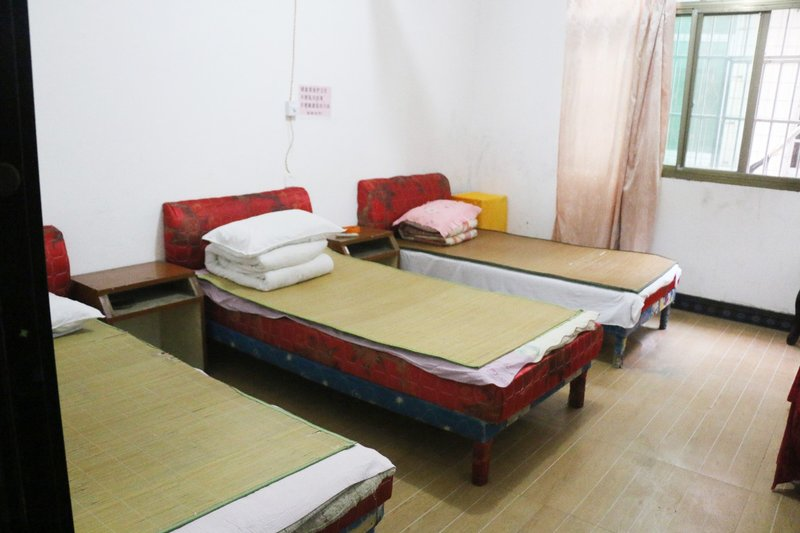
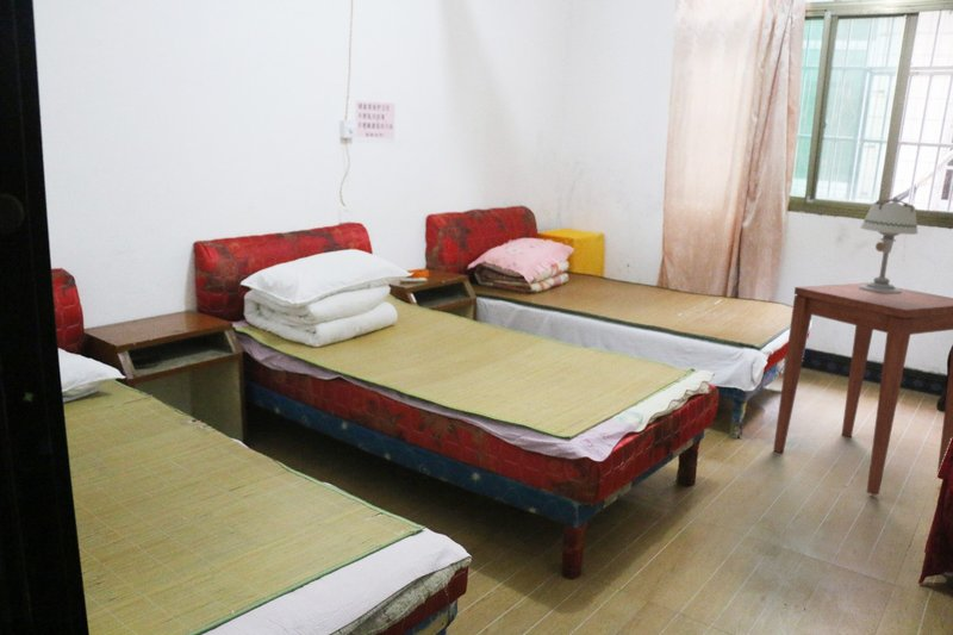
+ side table [772,281,953,497]
+ table lamp [859,195,918,293]
